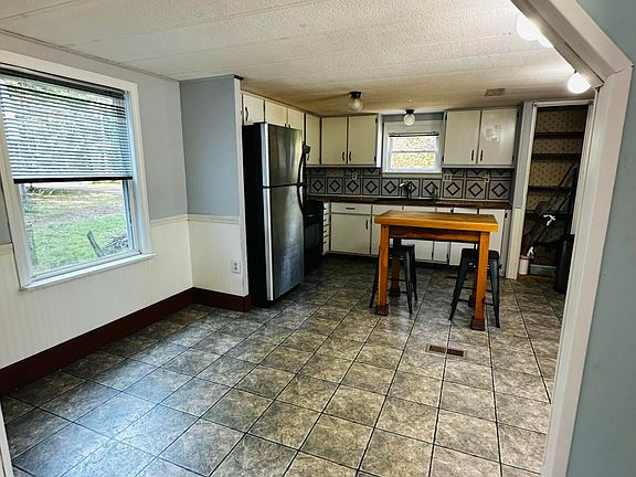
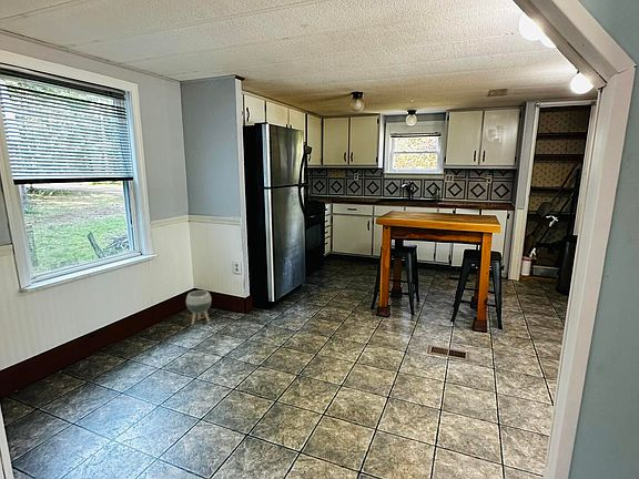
+ planter [185,289,212,326]
